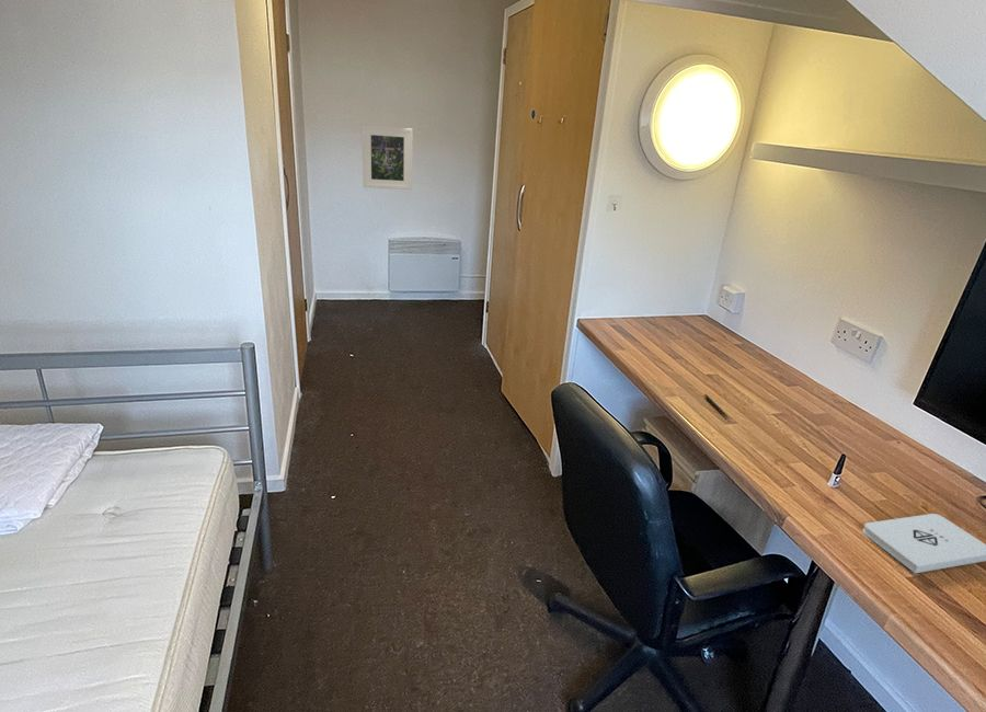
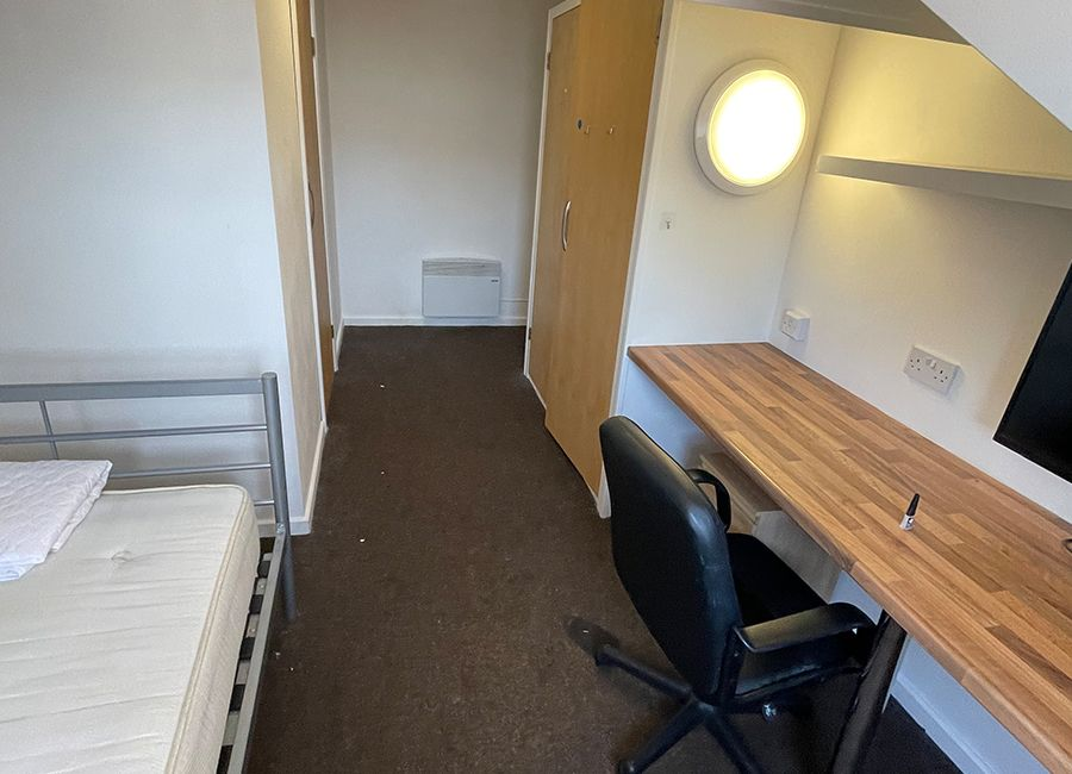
- pen [703,393,731,421]
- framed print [360,124,414,191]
- notepad [861,513,986,574]
